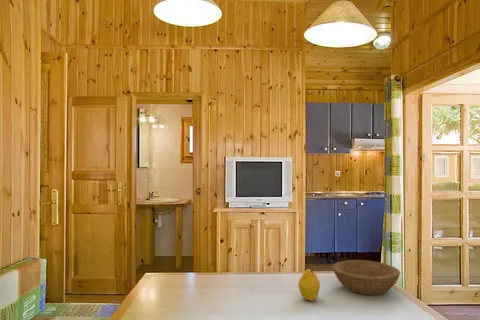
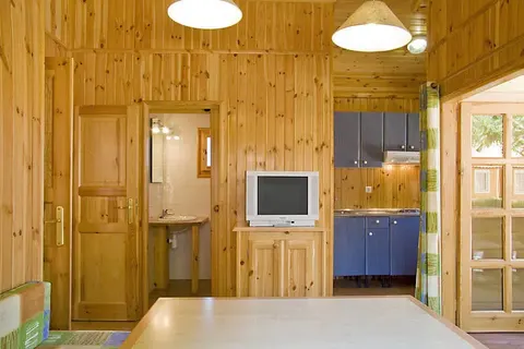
- bowl [332,259,401,297]
- fruit [297,268,321,302]
